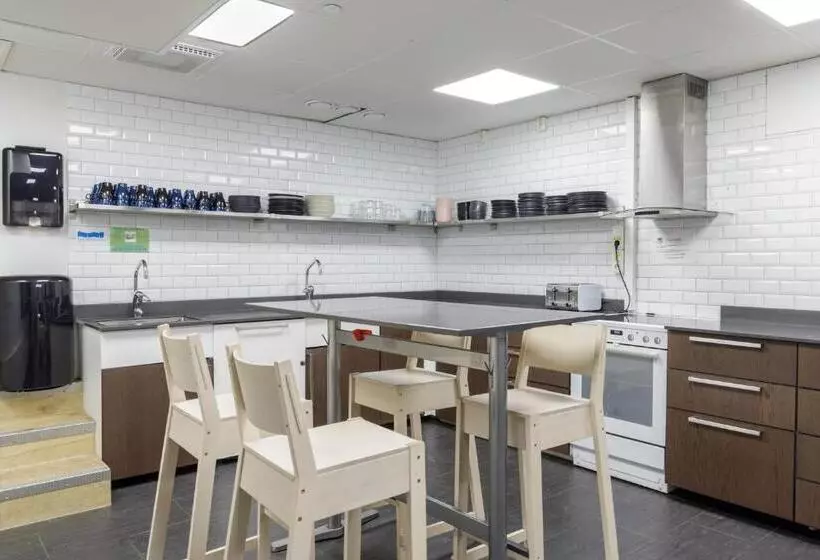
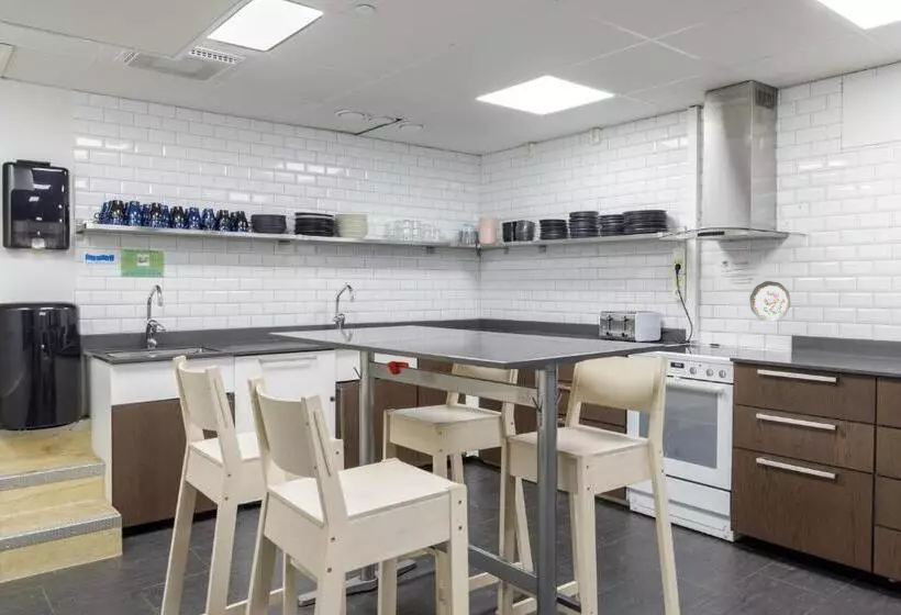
+ decorative plate [748,280,791,323]
